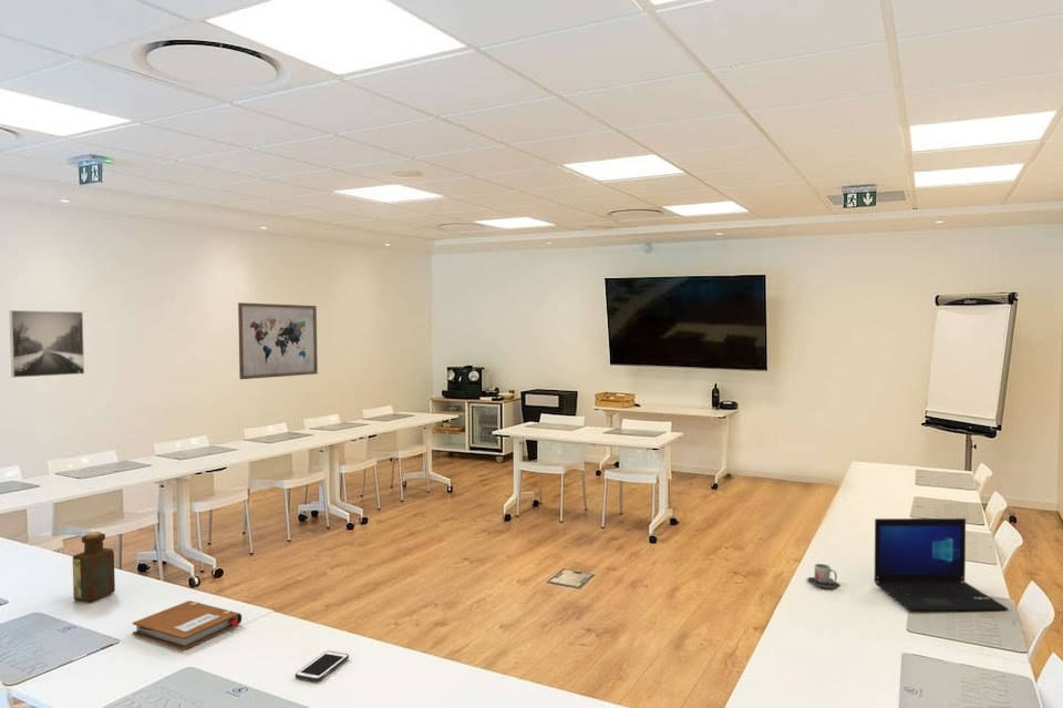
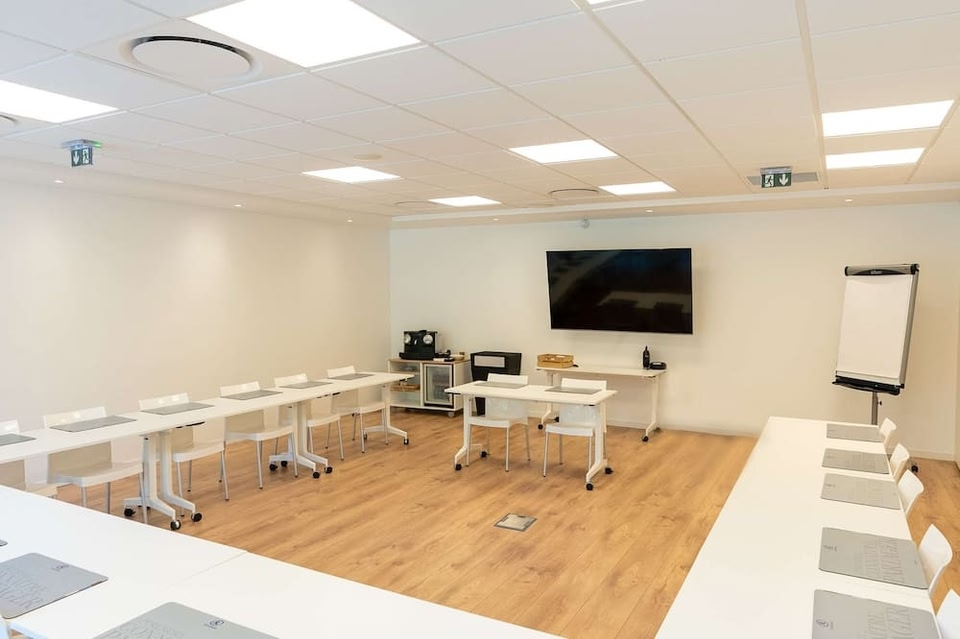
- laptop [874,517,1009,612]
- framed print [9,309,85,379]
- mug [805,563,842,589]
- notebook [132,599,242,650]
- cell phone [295,650,350,683]
- wall art [237,301,319,380]
- bottle [72,531,116,604]
